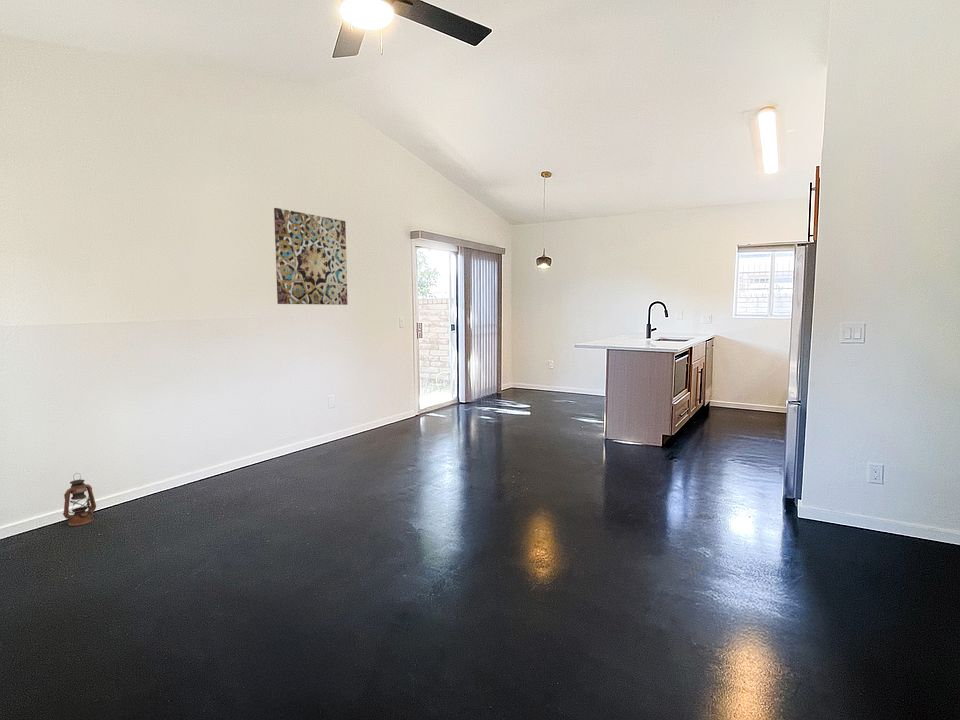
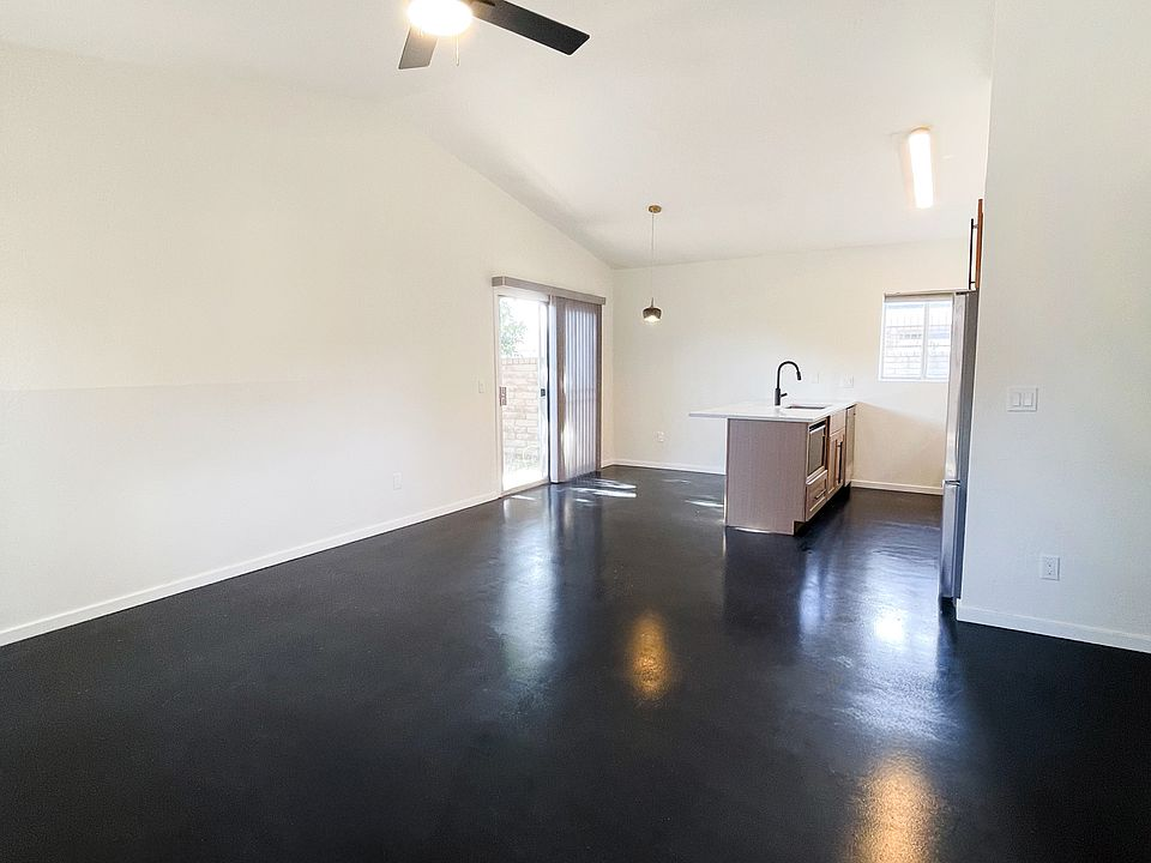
- lantern [62,472,97,527]
- wall art [273,207,348,306]
